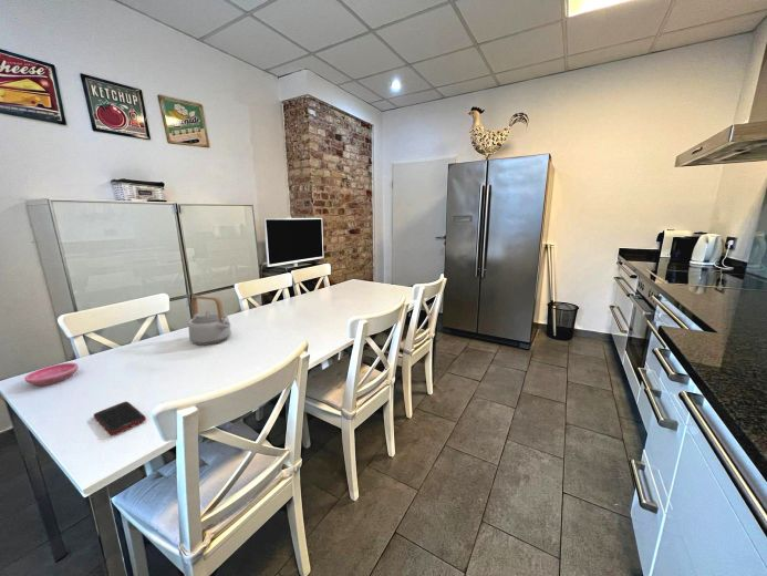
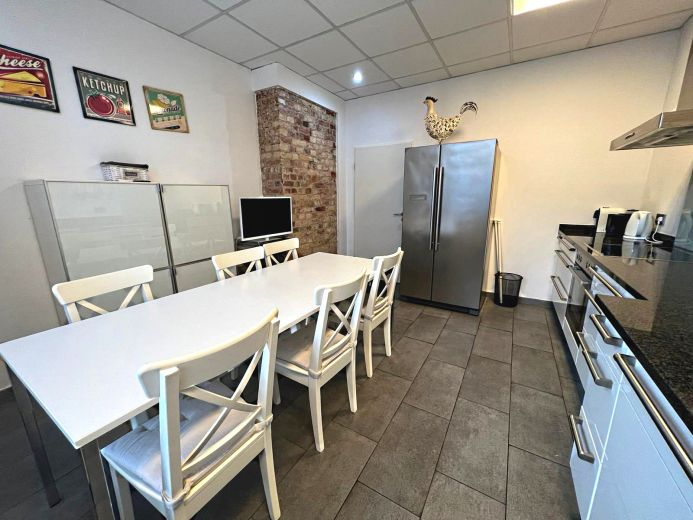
- teapot [187,295,232,347]
- saucer [23,362,80,387]
- cell phone [93,400,147,436]
